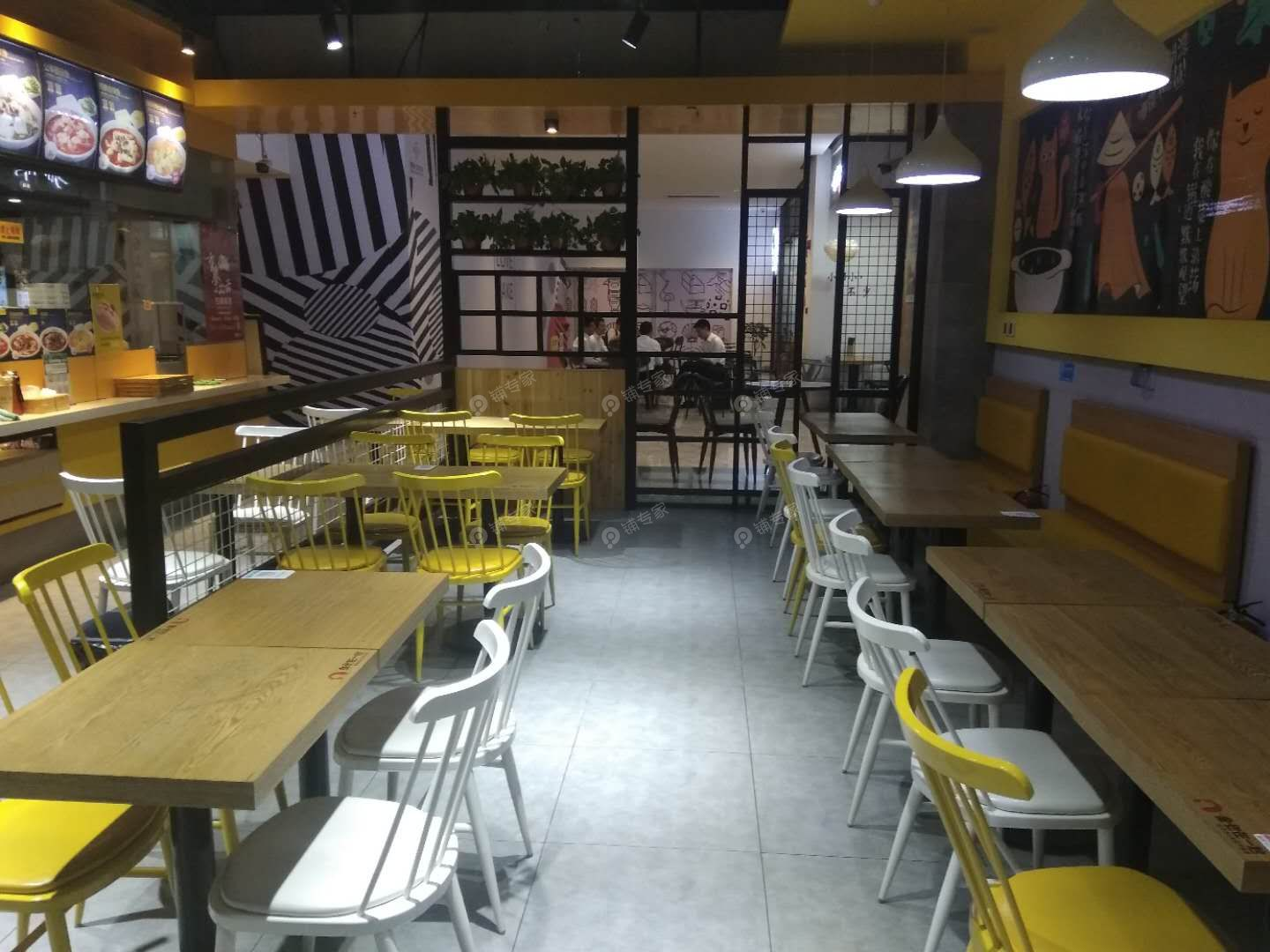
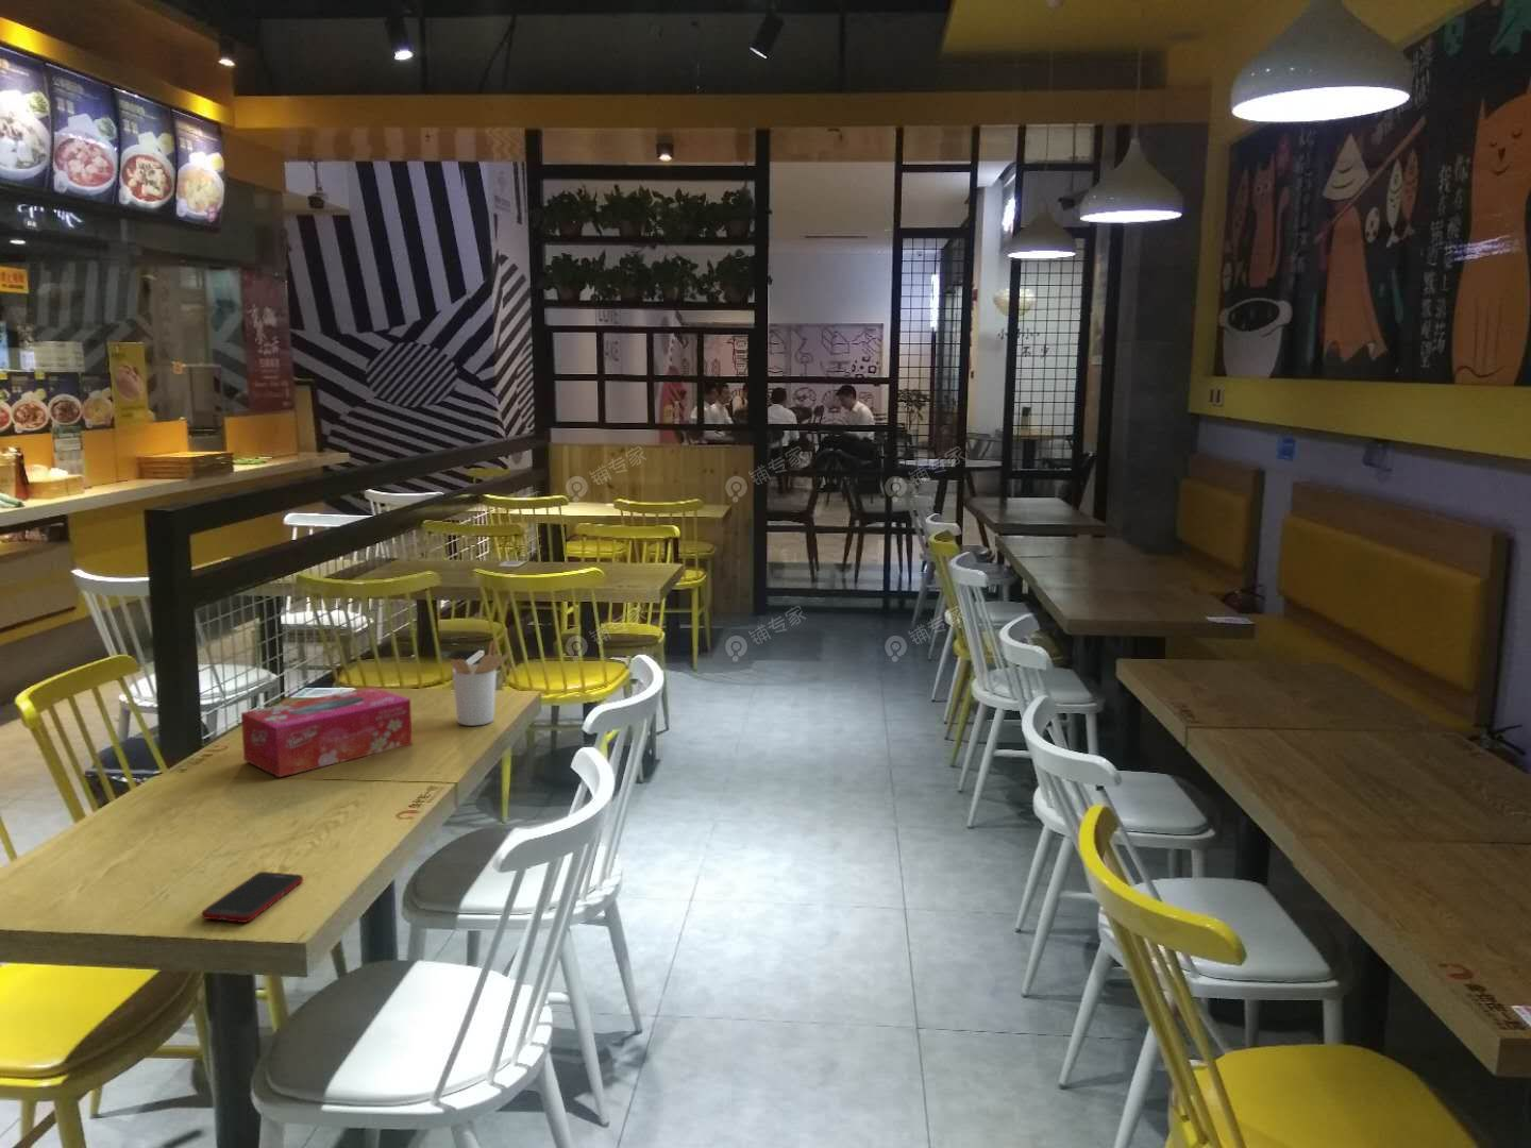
+ utensil holder [450,639,514,726]
+ cell phone [201,871,304,924]
+ tissue box [240,686,412,778]
